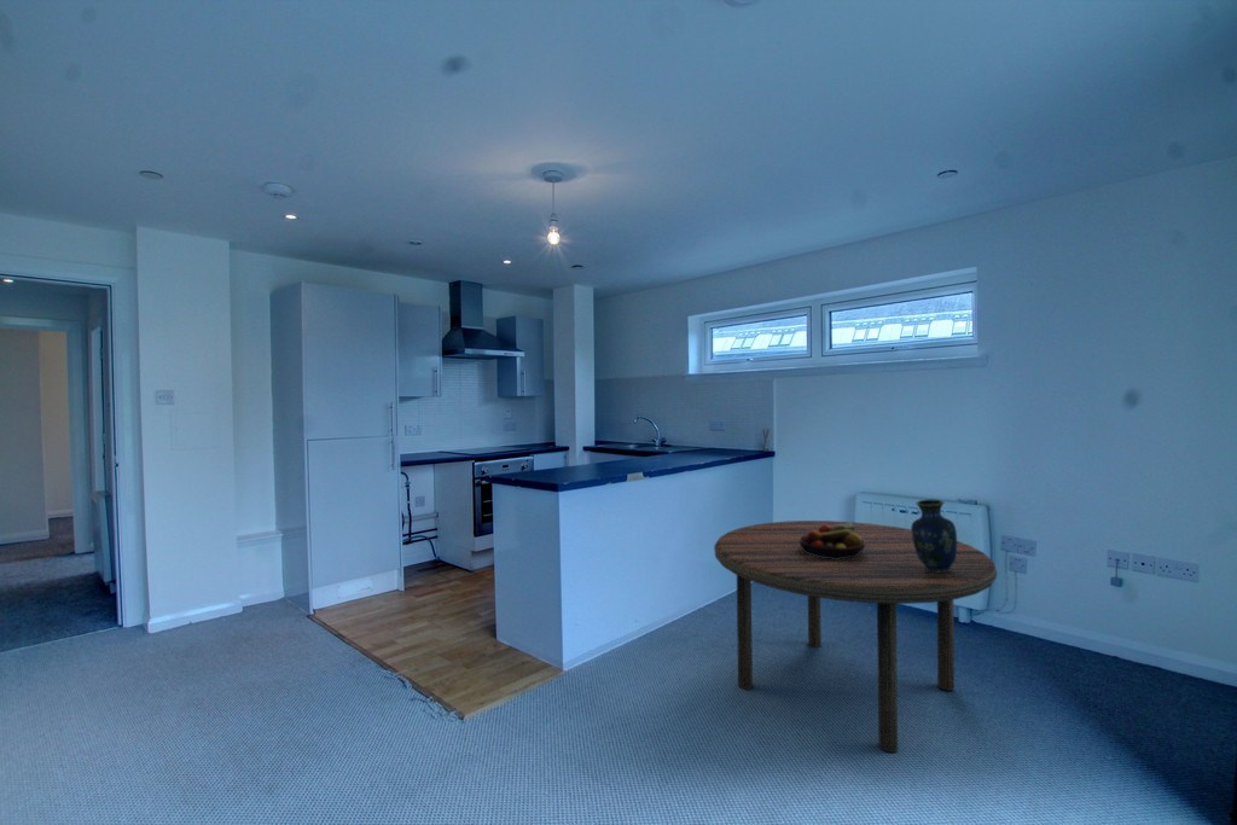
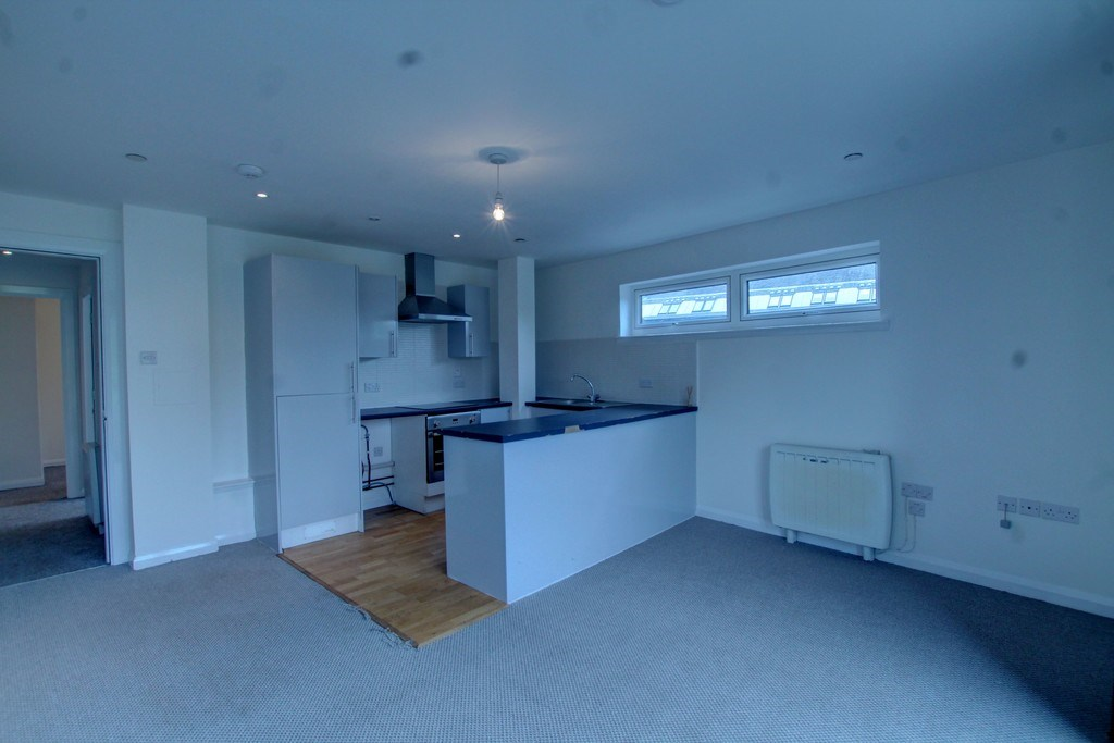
- fruit bowl [798,521,865,559]
- vase [910,498,958,573]
- dining table [713,519,998,754]
